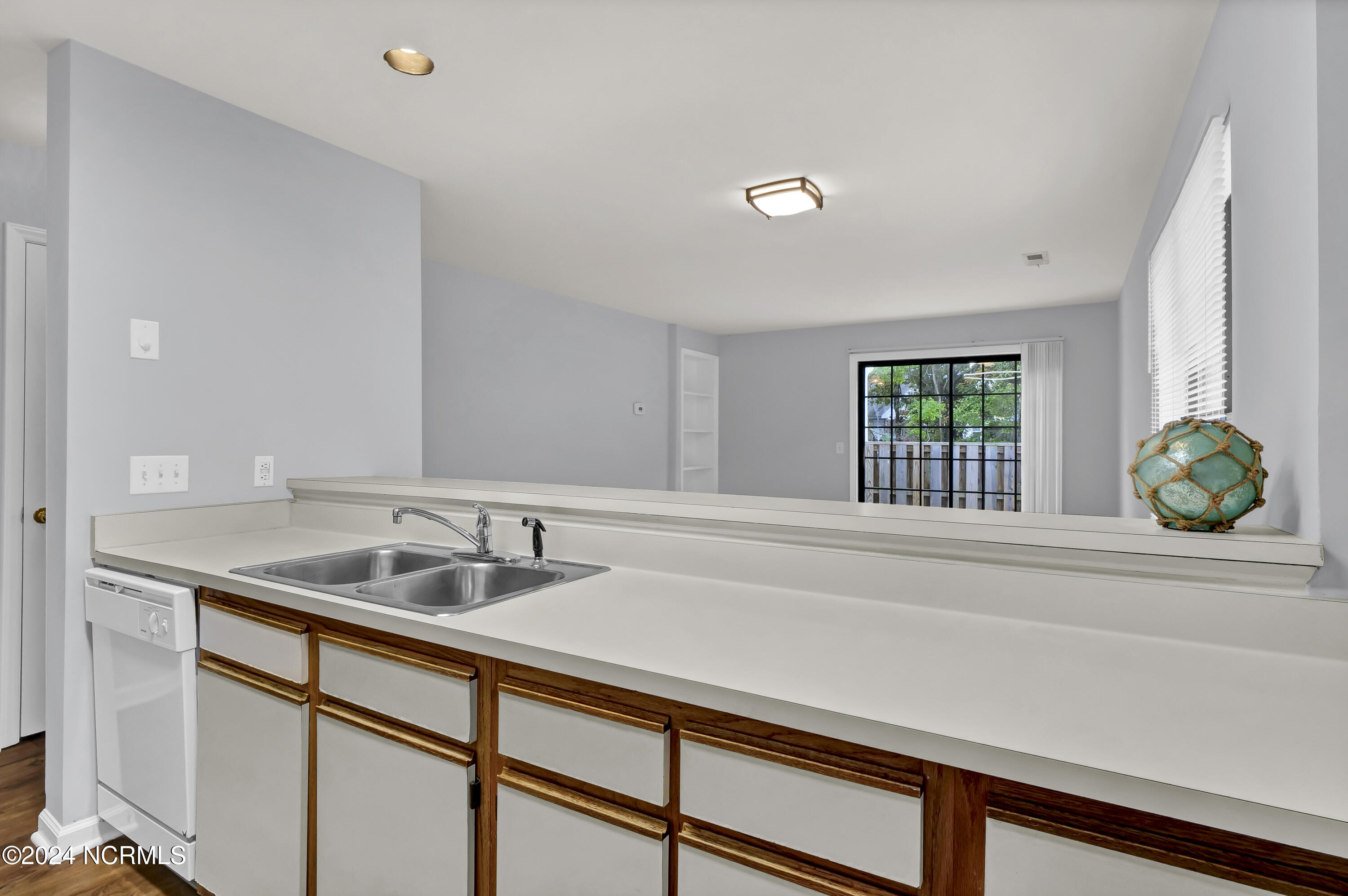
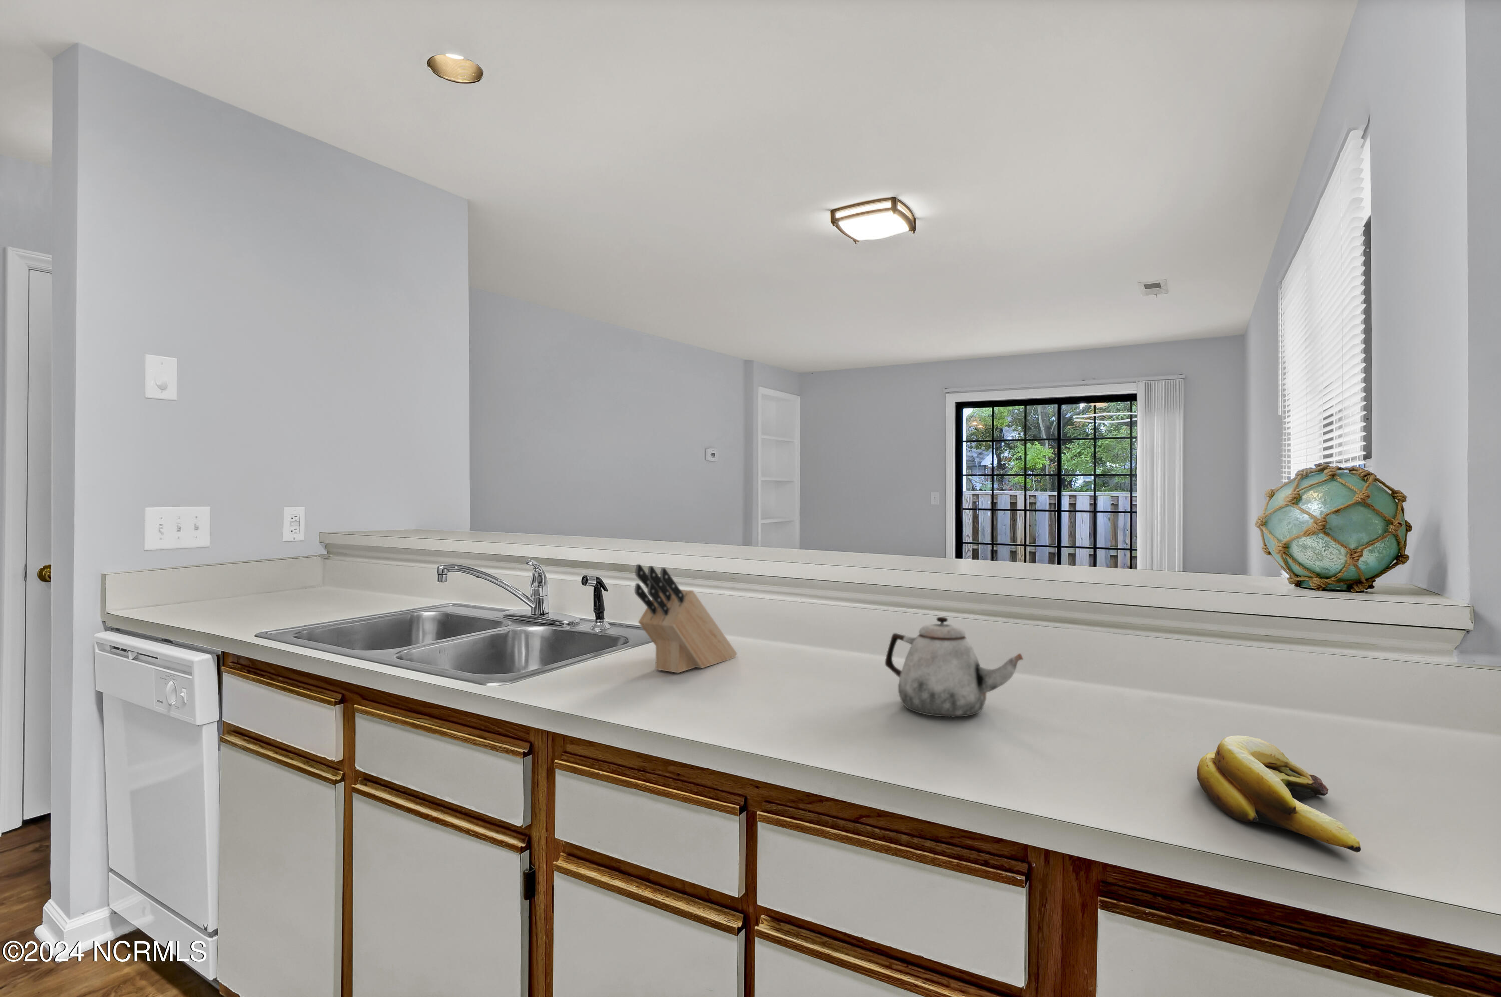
+ teapot [885,616,1023,718]
+ knife block [634,564,738,673]
+ banana [1197,736,1362,853]
